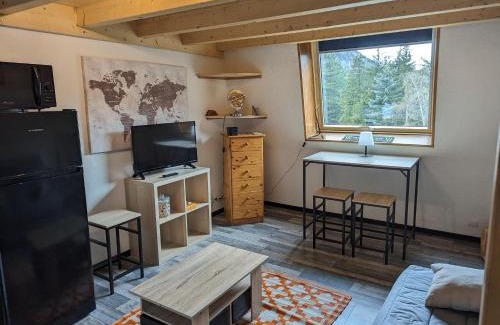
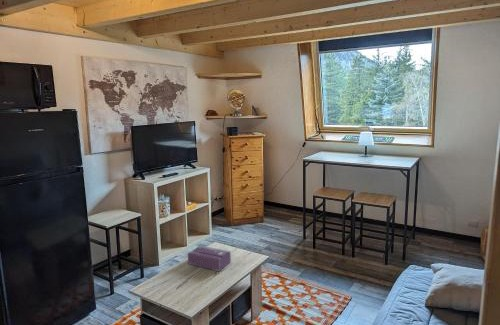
+ tissue box [187,245,232,272]
